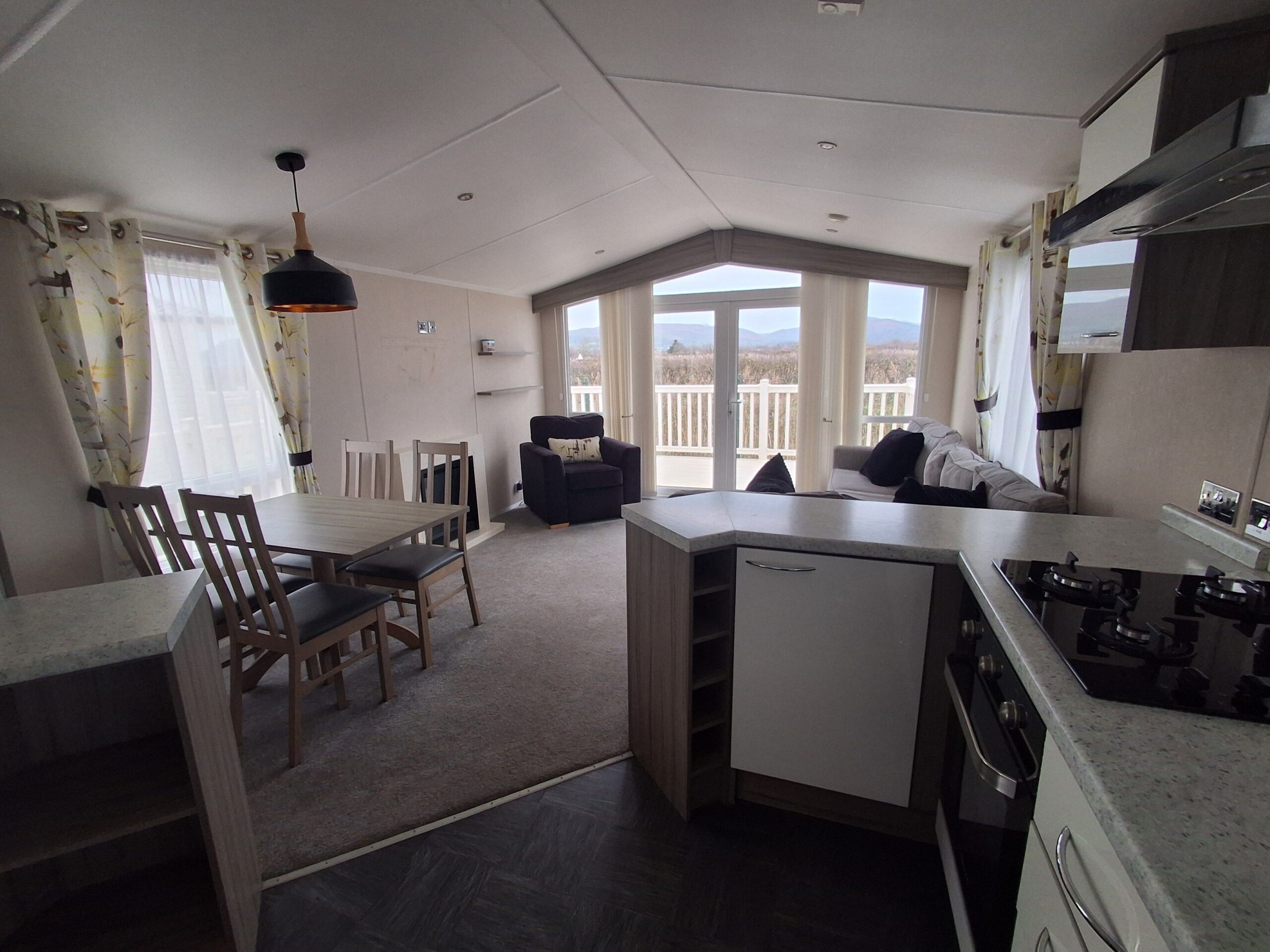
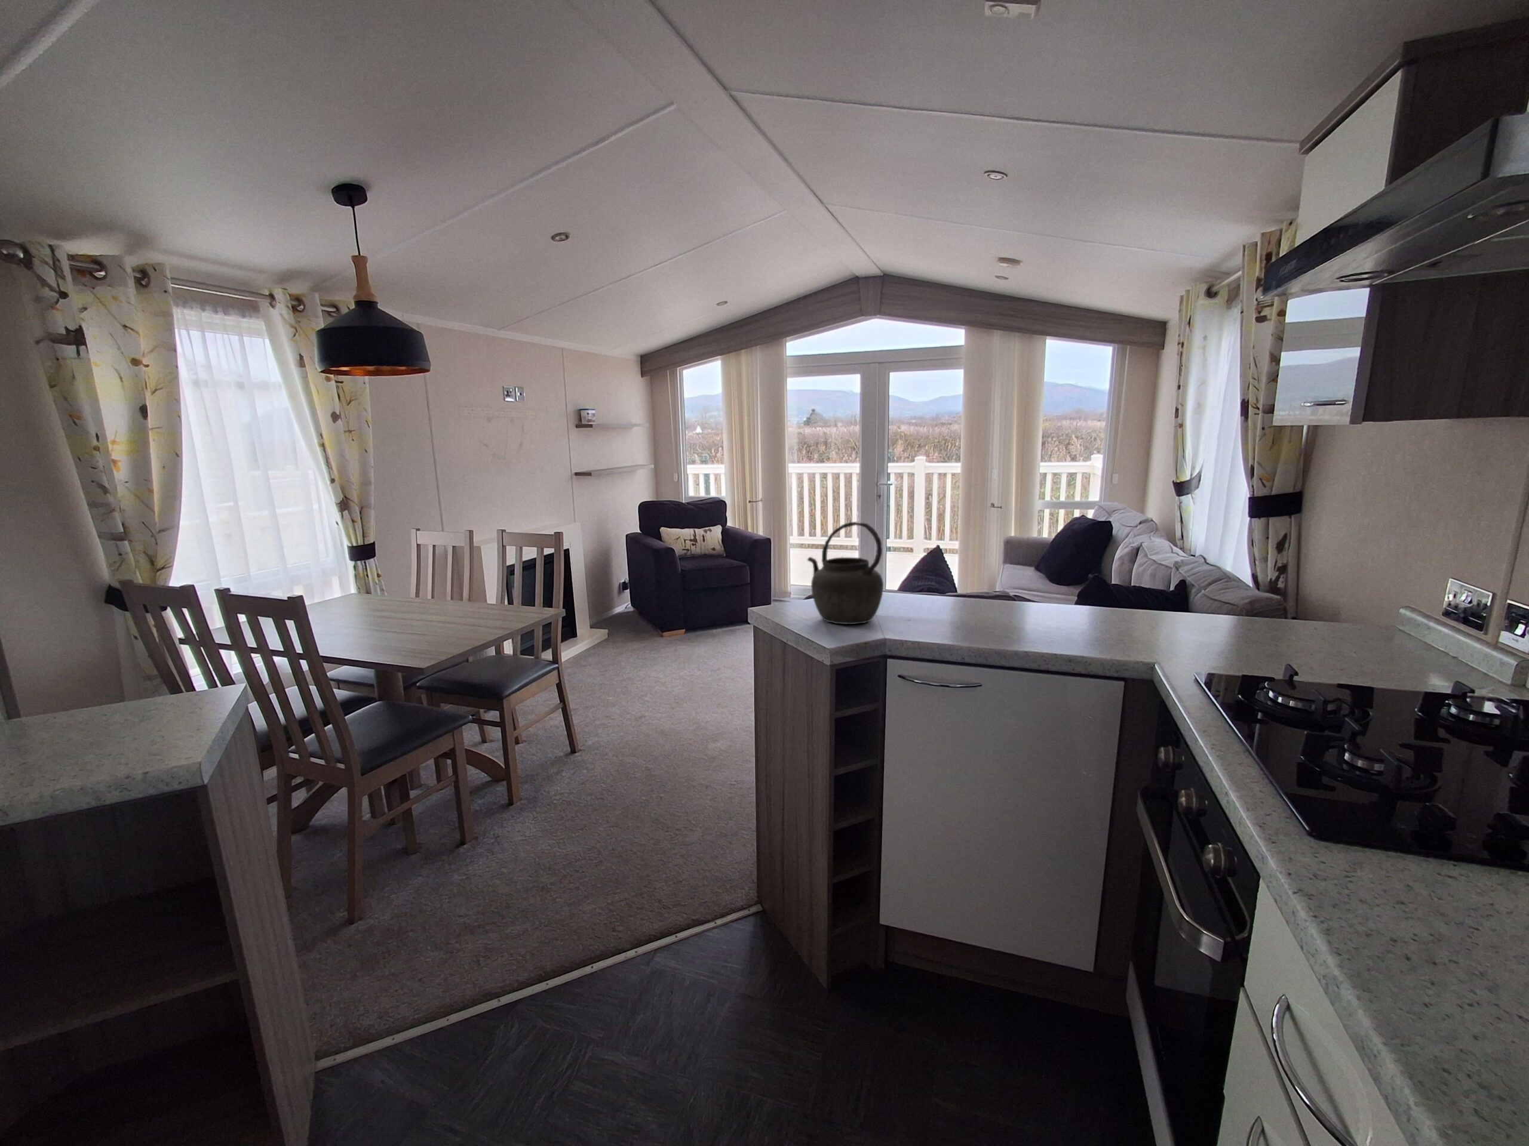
+ kettle [807,521,884,625]
